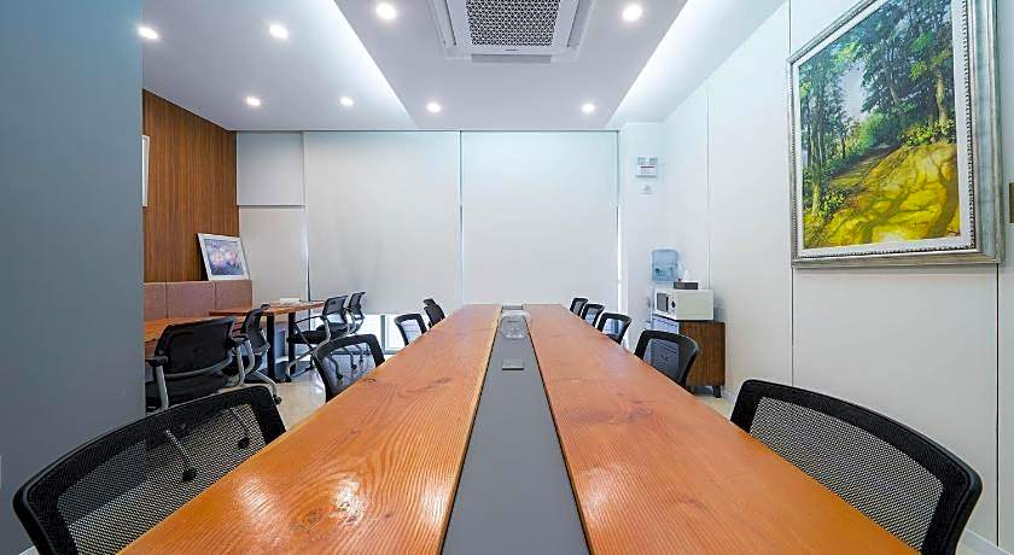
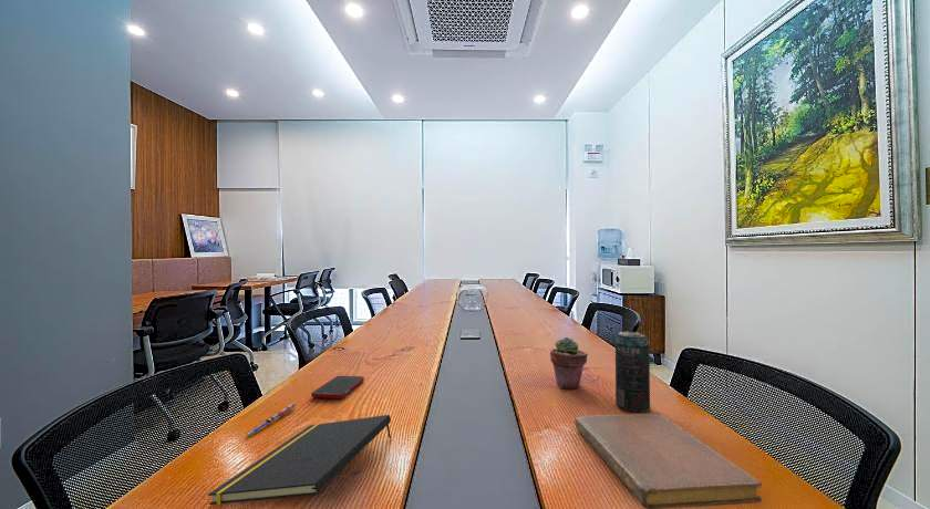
+ potted succulent [549,336,589,389]
+ notebook [574,413,763,509]
+ beverage can [614,331,651,413]
+ cell phone [310,375,365,399]
+ notepad [207,414,392,506]
+ pen [245,403,297,437]
